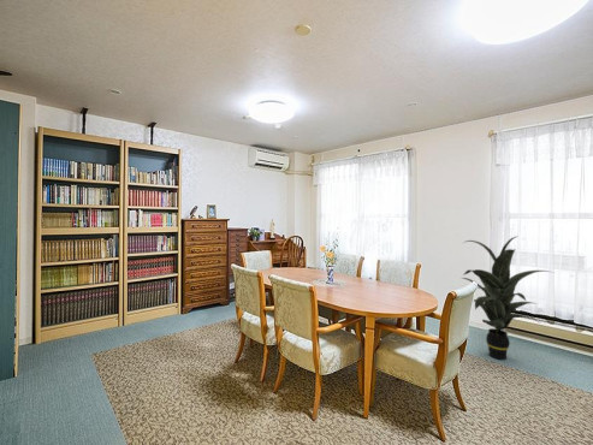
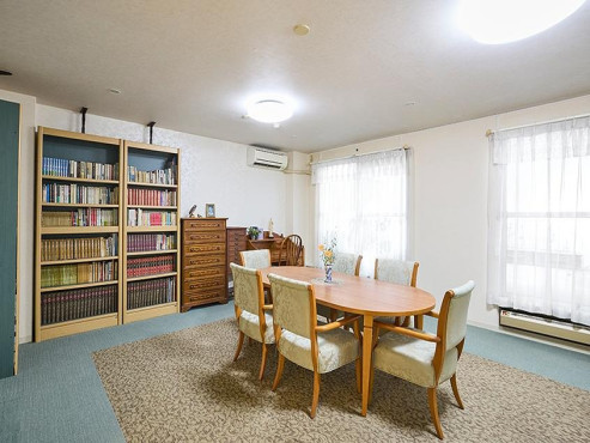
- indoor plant [461,236,556,361]
